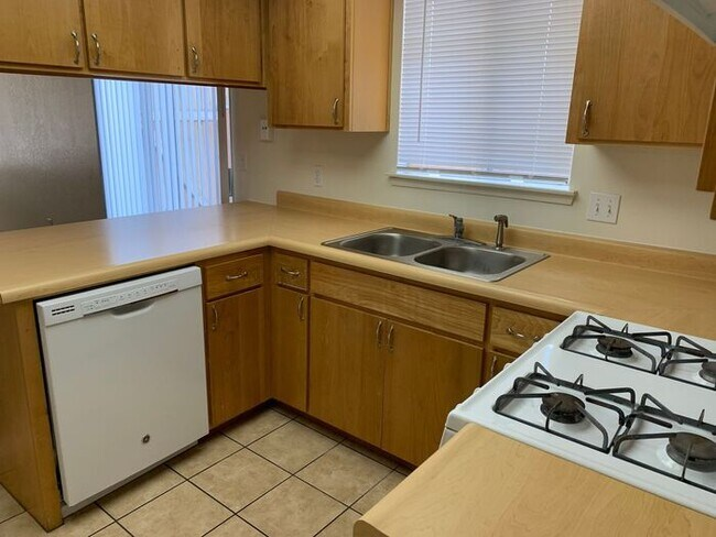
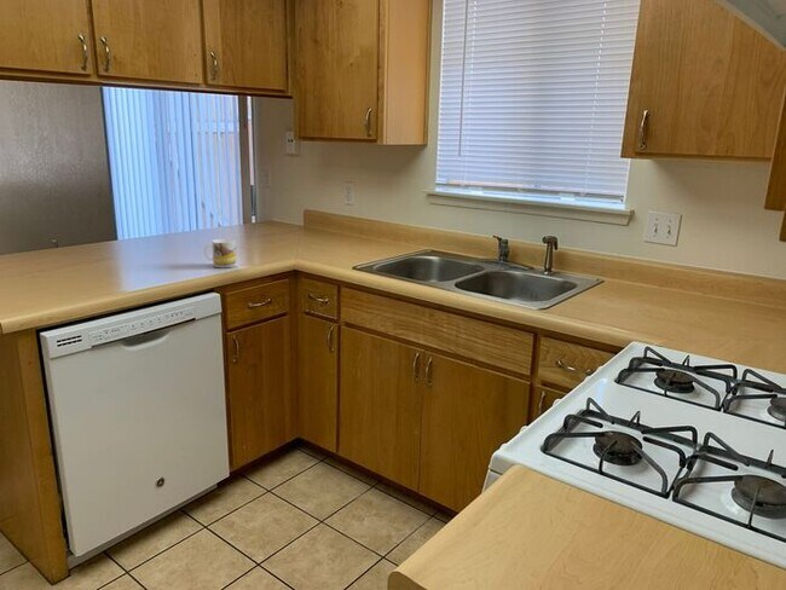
+ mug [203,238,237,268]
